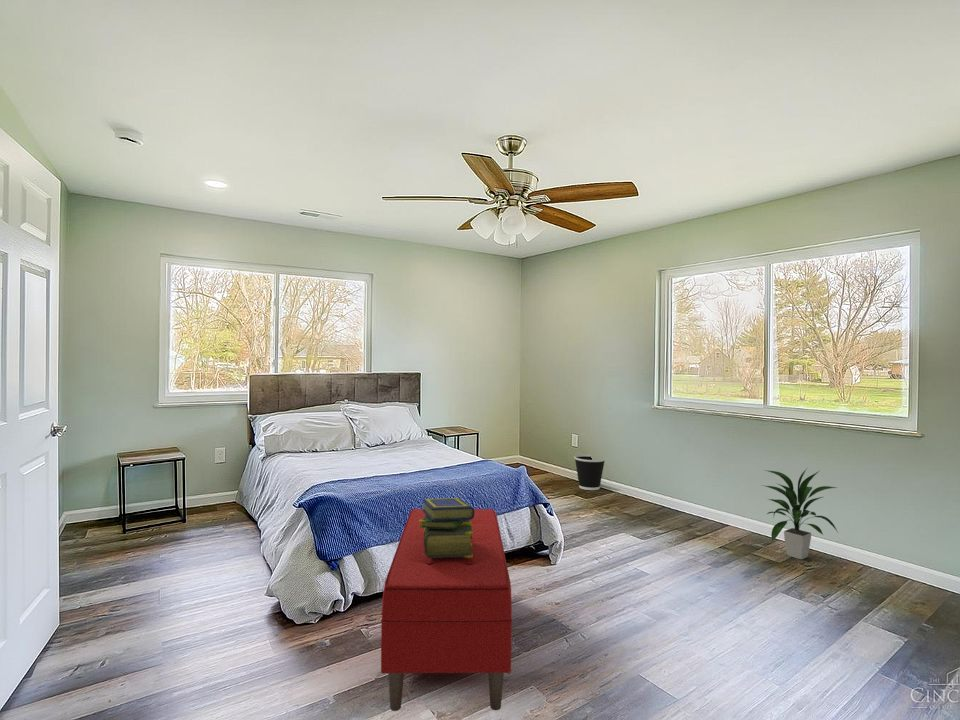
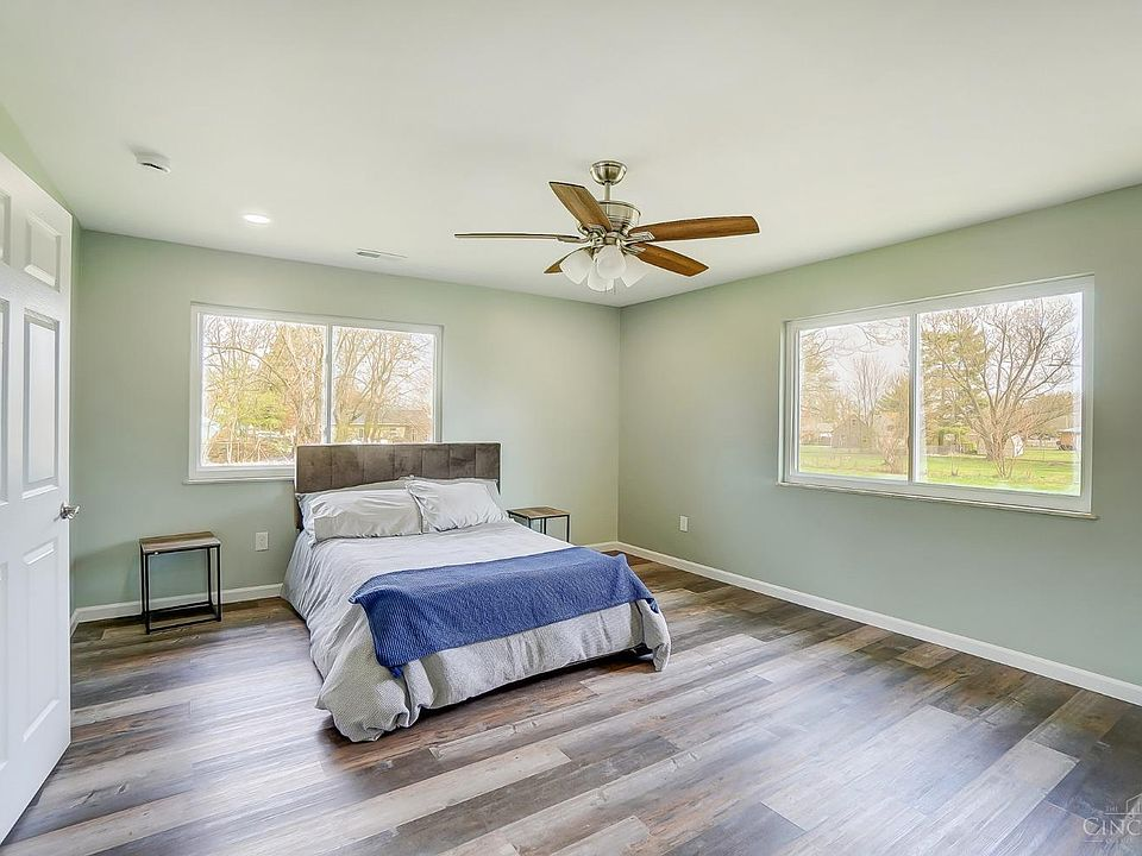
- indoor plant [761,466,839,560]
- stack of books [419,497,475,558]
- bench [380,508,513,712]
- wastebasket [573,453,607,491]
